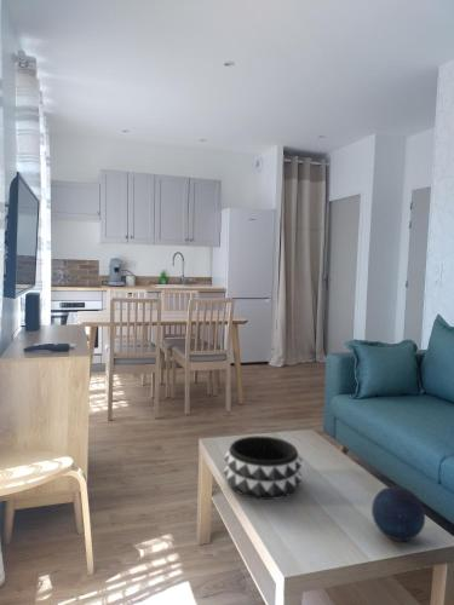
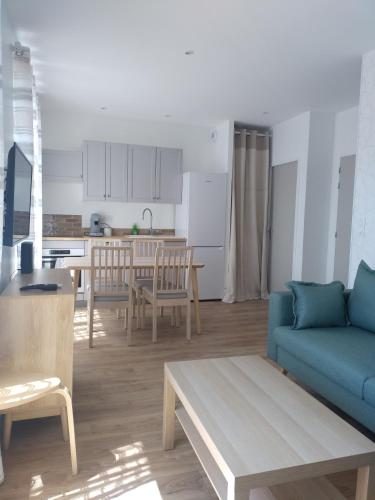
- decorative bowl [223,436,303,501]
- decorative orb [370,485,426,542]
